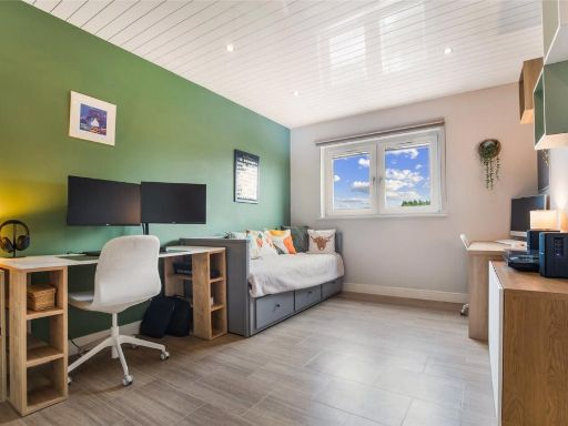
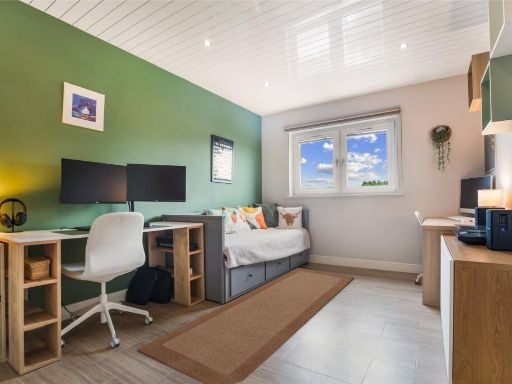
+ rug [136,267,355,384]
